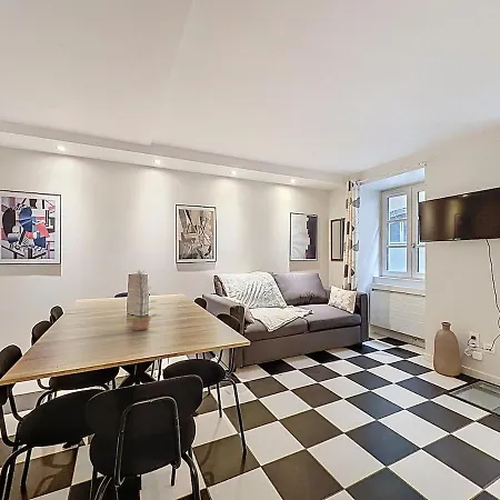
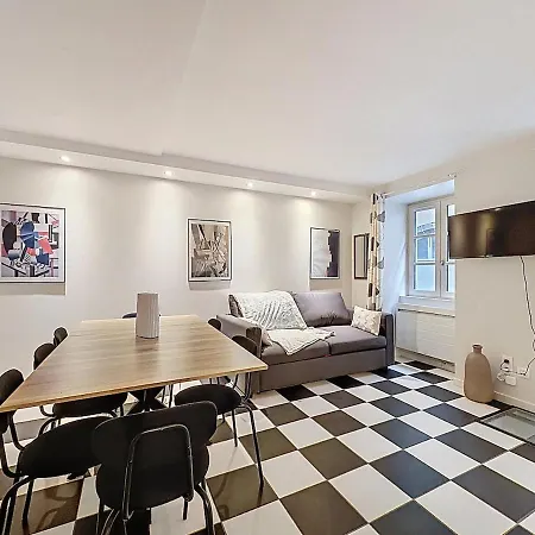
- plant [124,267,163,331]
